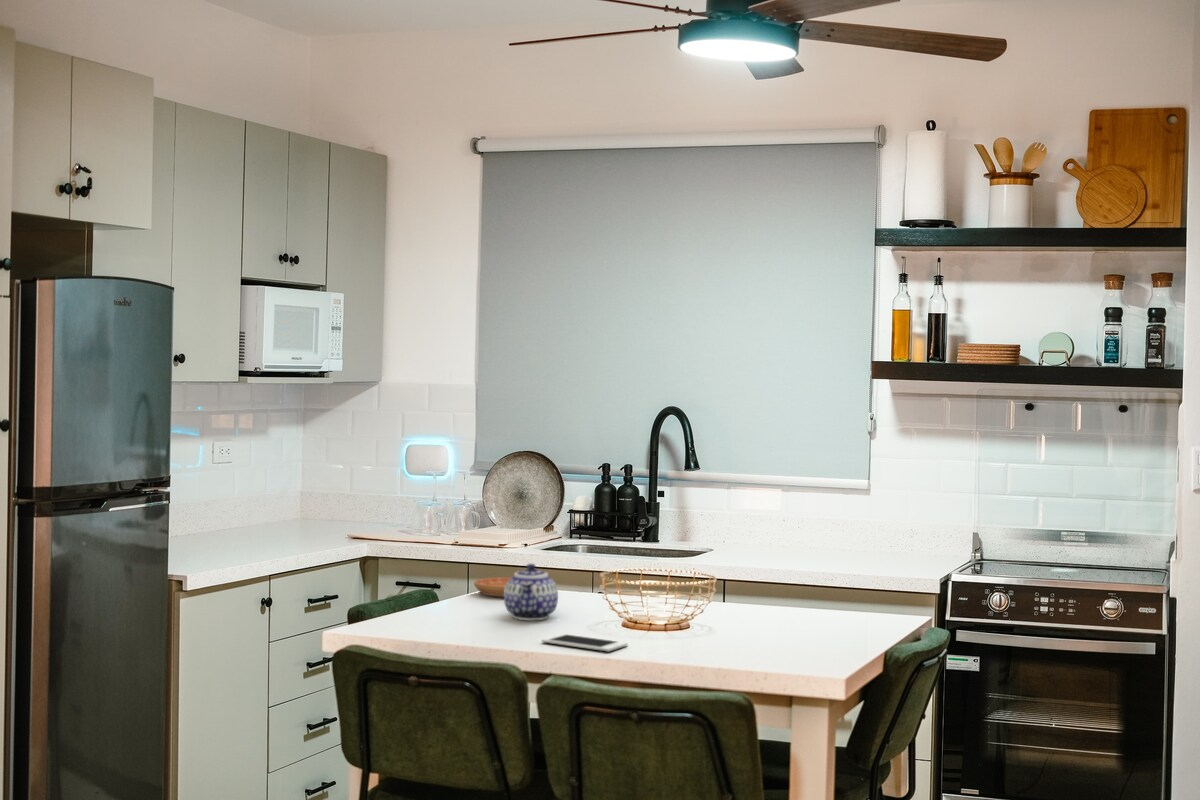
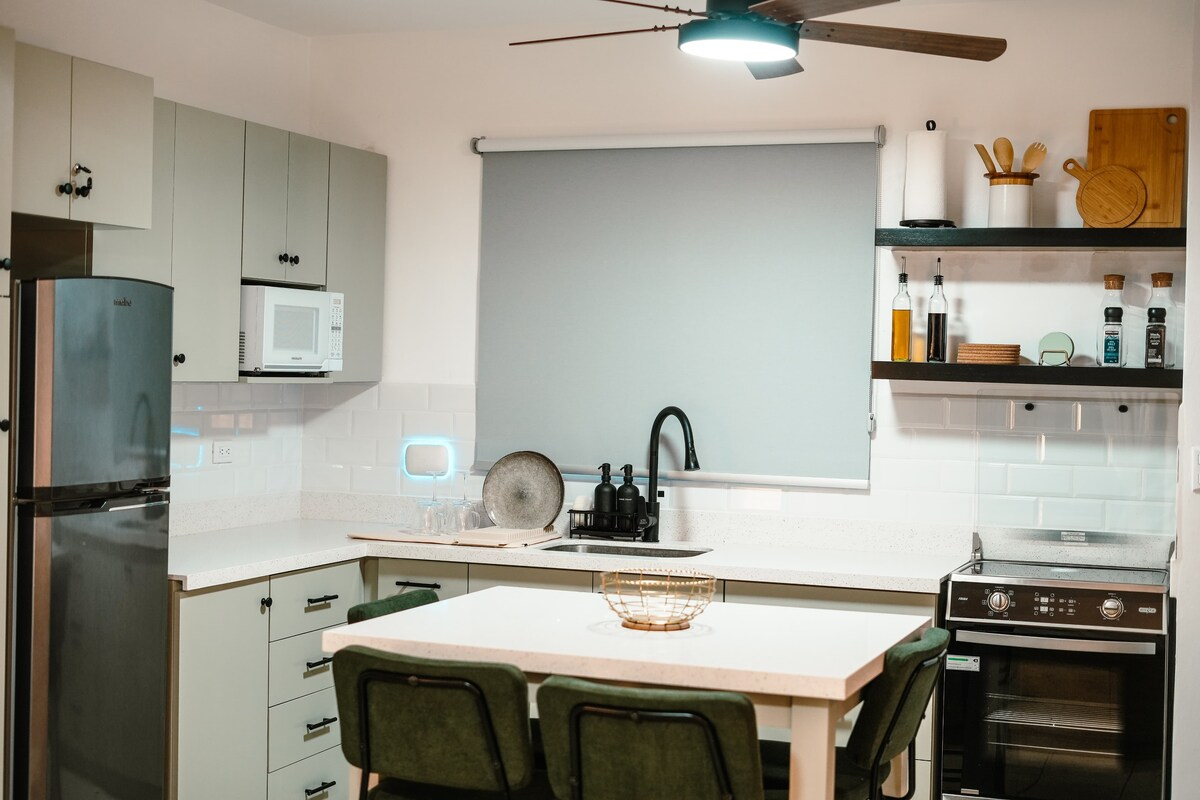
- saucer [473,576,512,598]
- teapot [503,563,559,621]
- cell phone [541,633,629,652]
